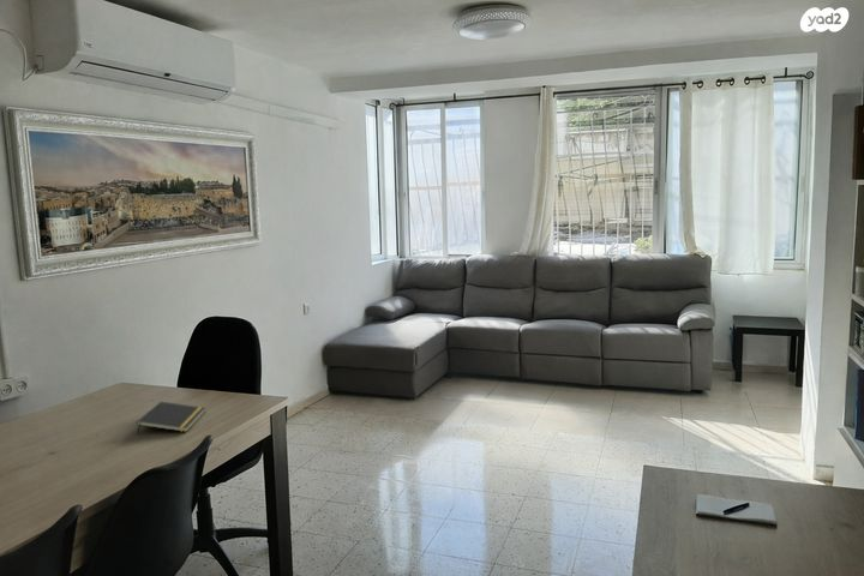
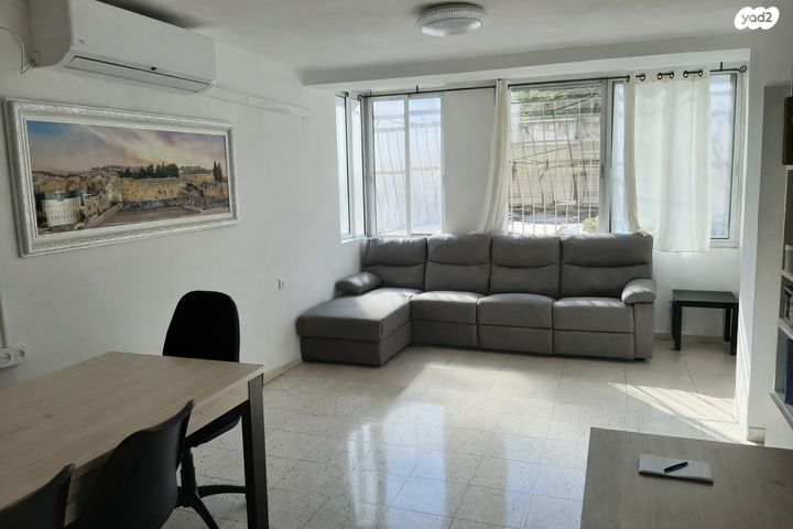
- notepad [136,401,206,436]
